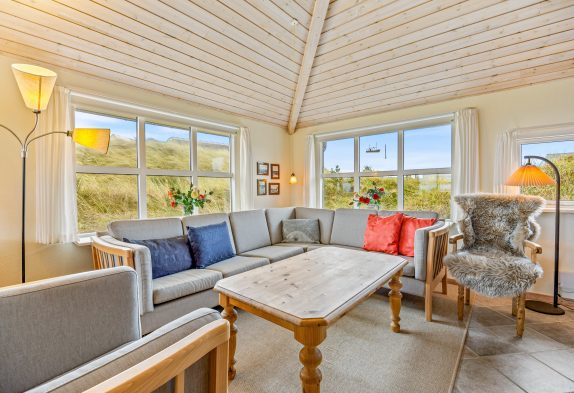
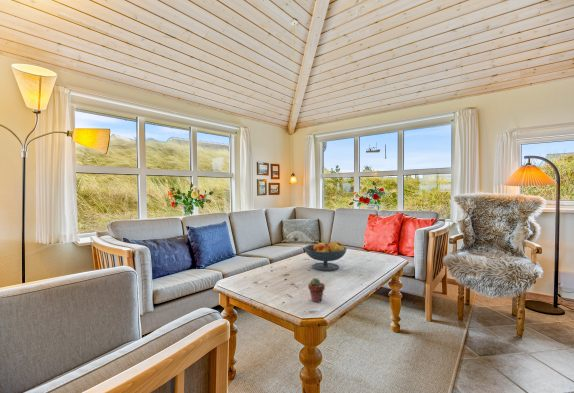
+ potted succulent [307,277,326,303]
+ fruit bowl [304,241,348,272]
